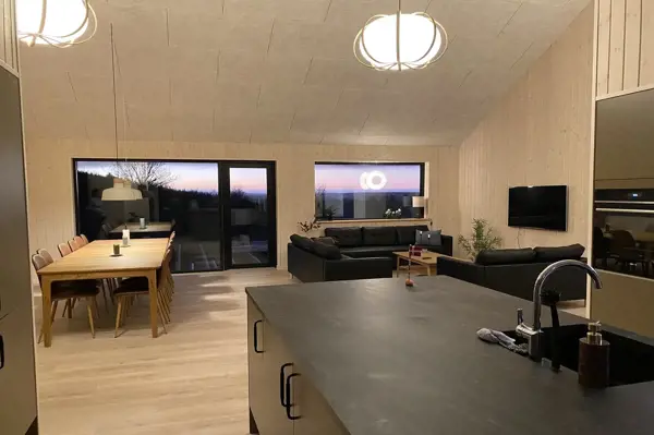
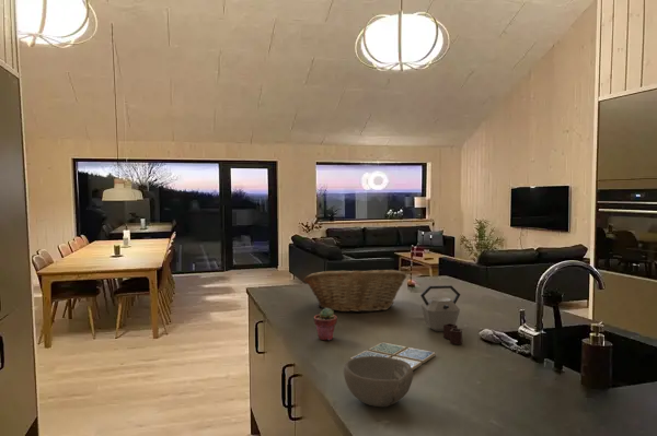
+ kettle [419,284,463,345]
+ potted succulent [313,308,338,341]
+ bowl [343,356,414,408]
+ fruit basket [303,269,407,314]
+ drink coaster [349,341,437,370]
